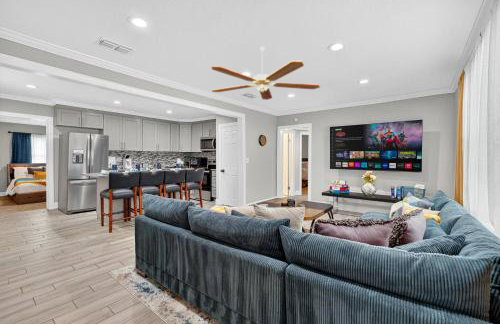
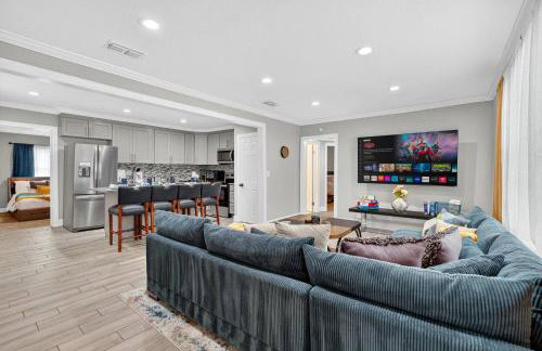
- ceiling fan [210,46,321,101]
